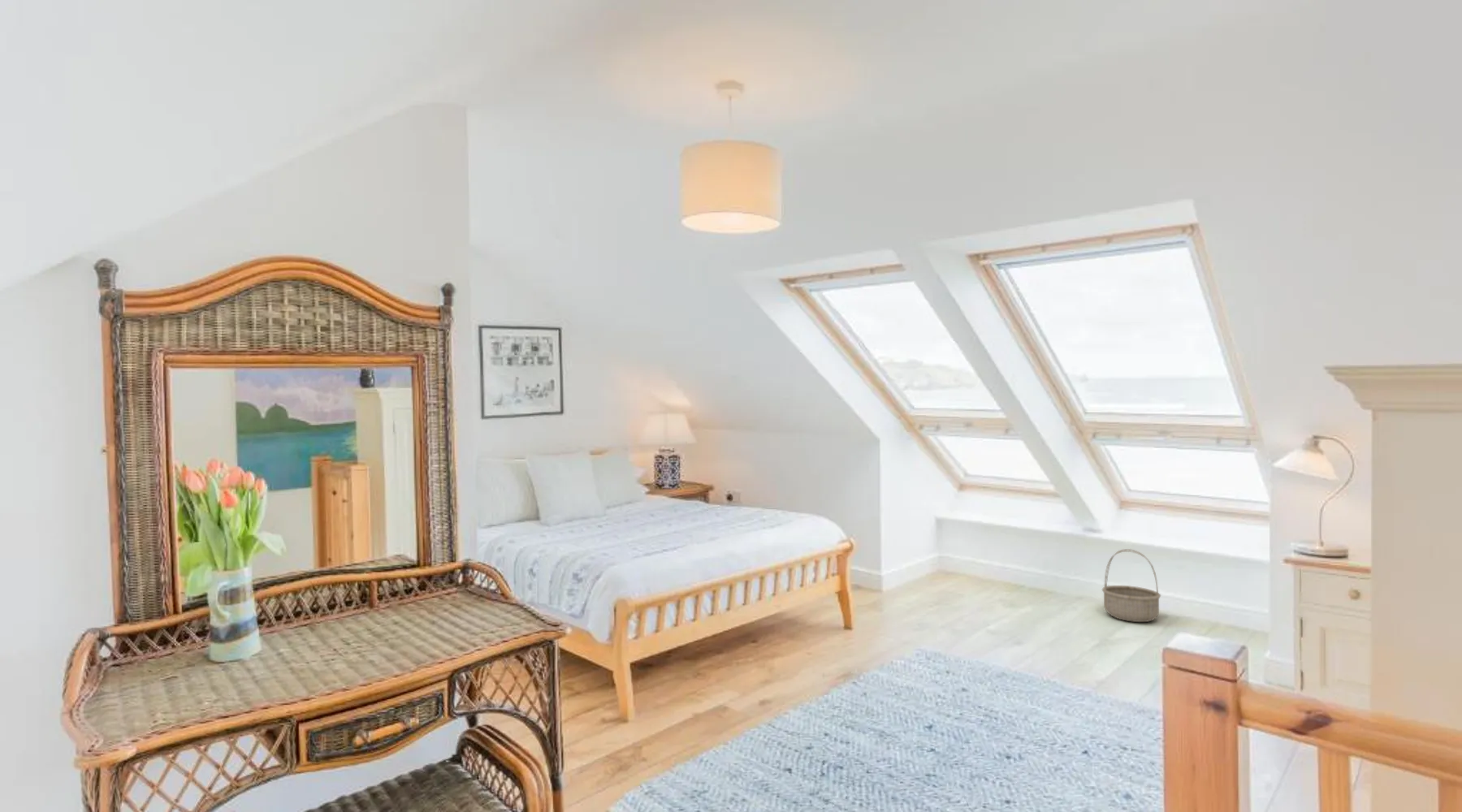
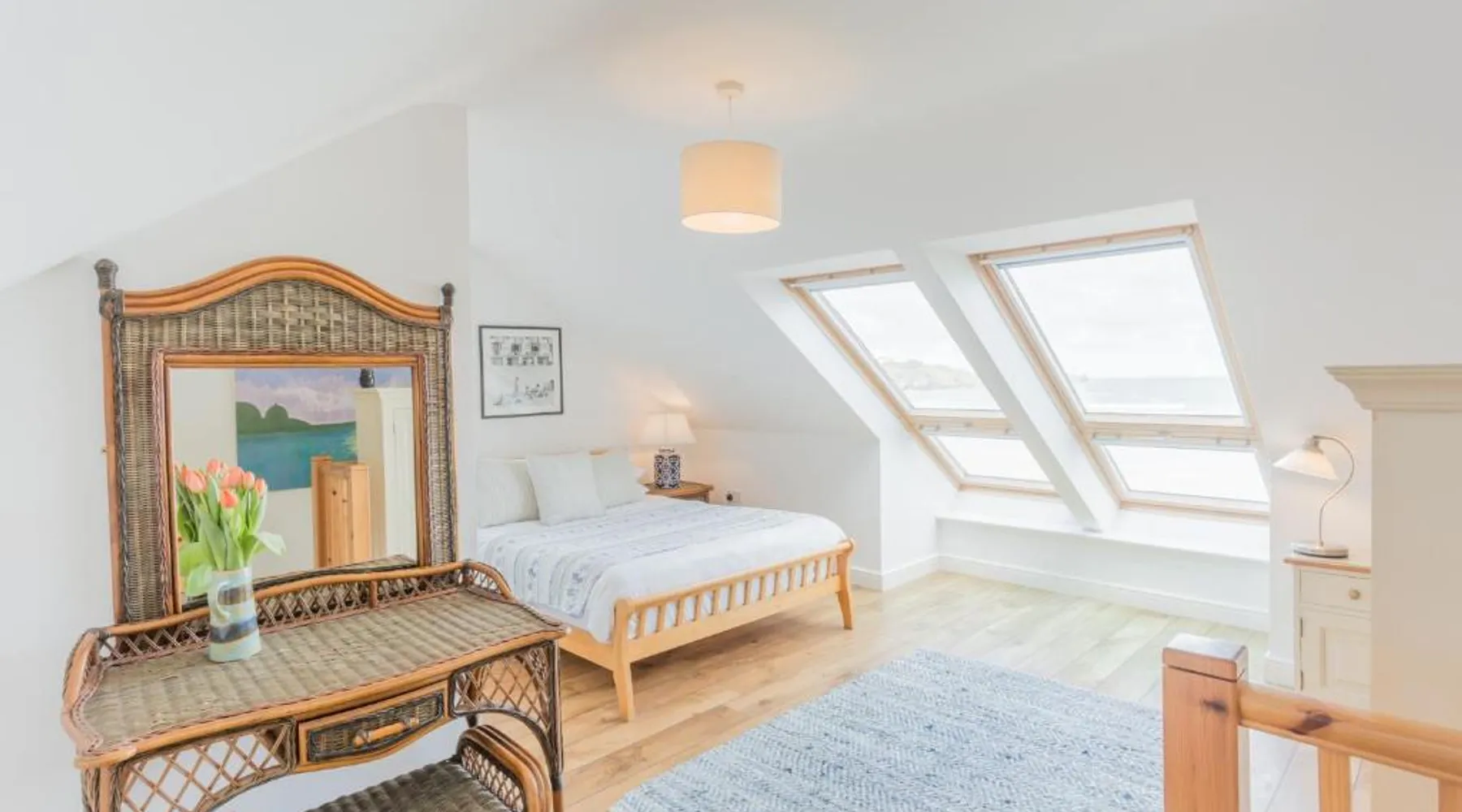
- basket [1101,548,1161,623]
